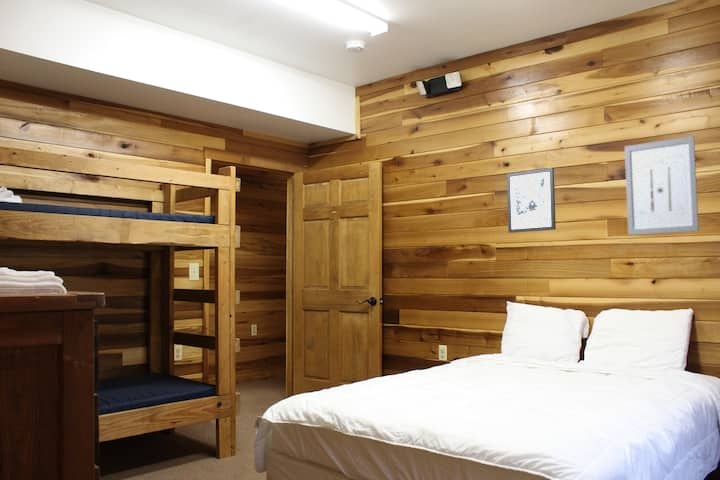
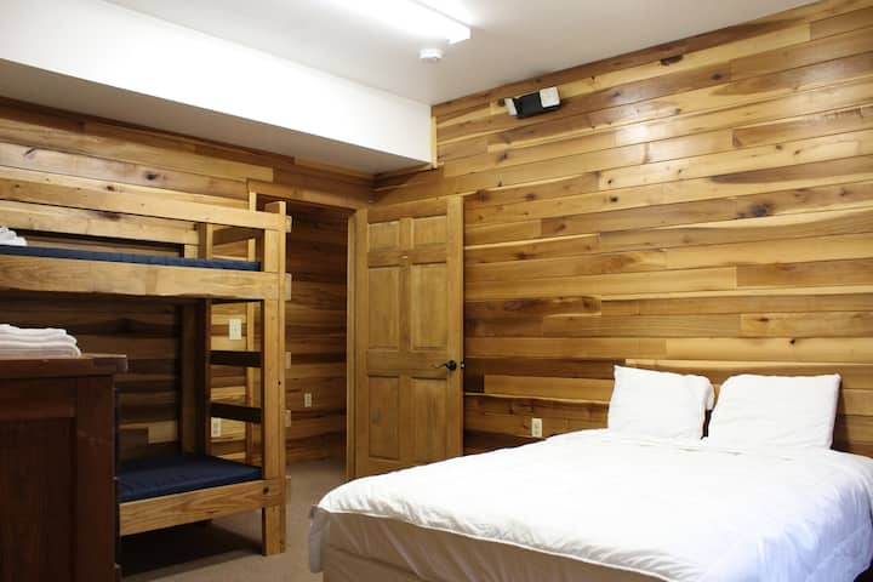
- wall art [624,135,700,236]
- wall art [506,167,557,234]
